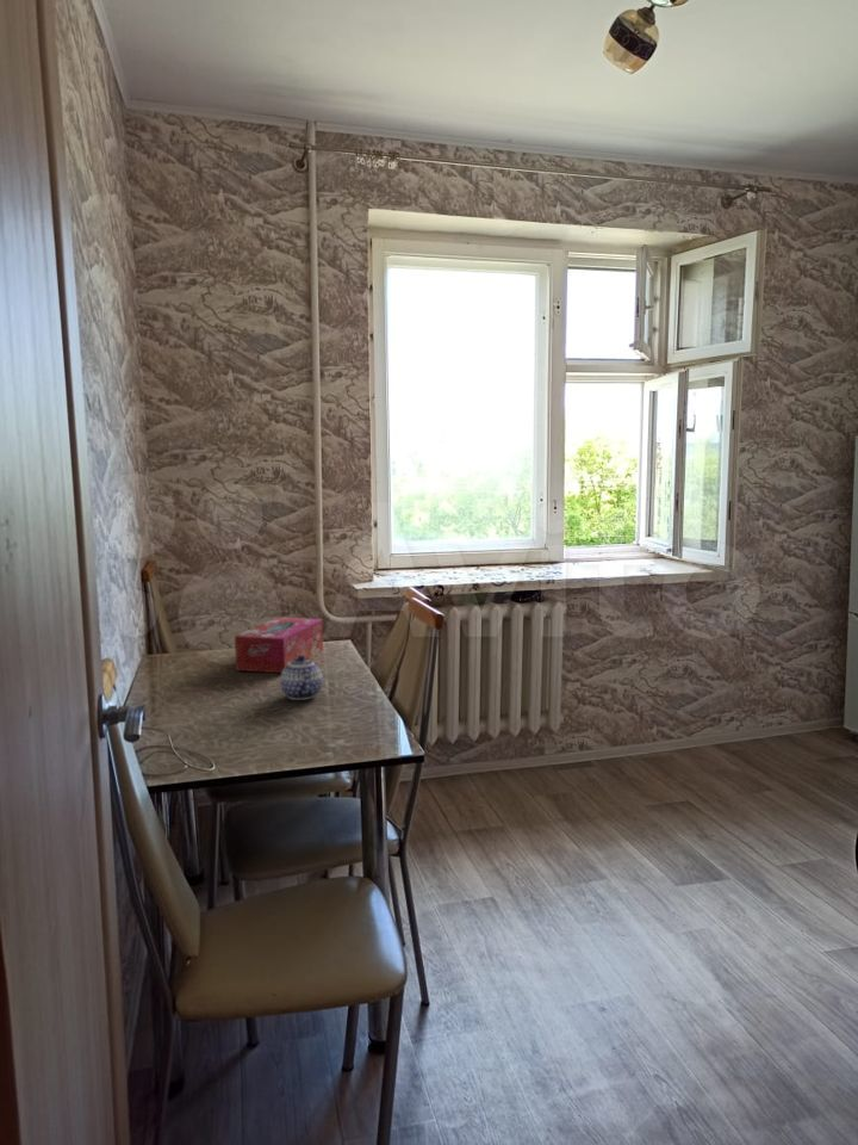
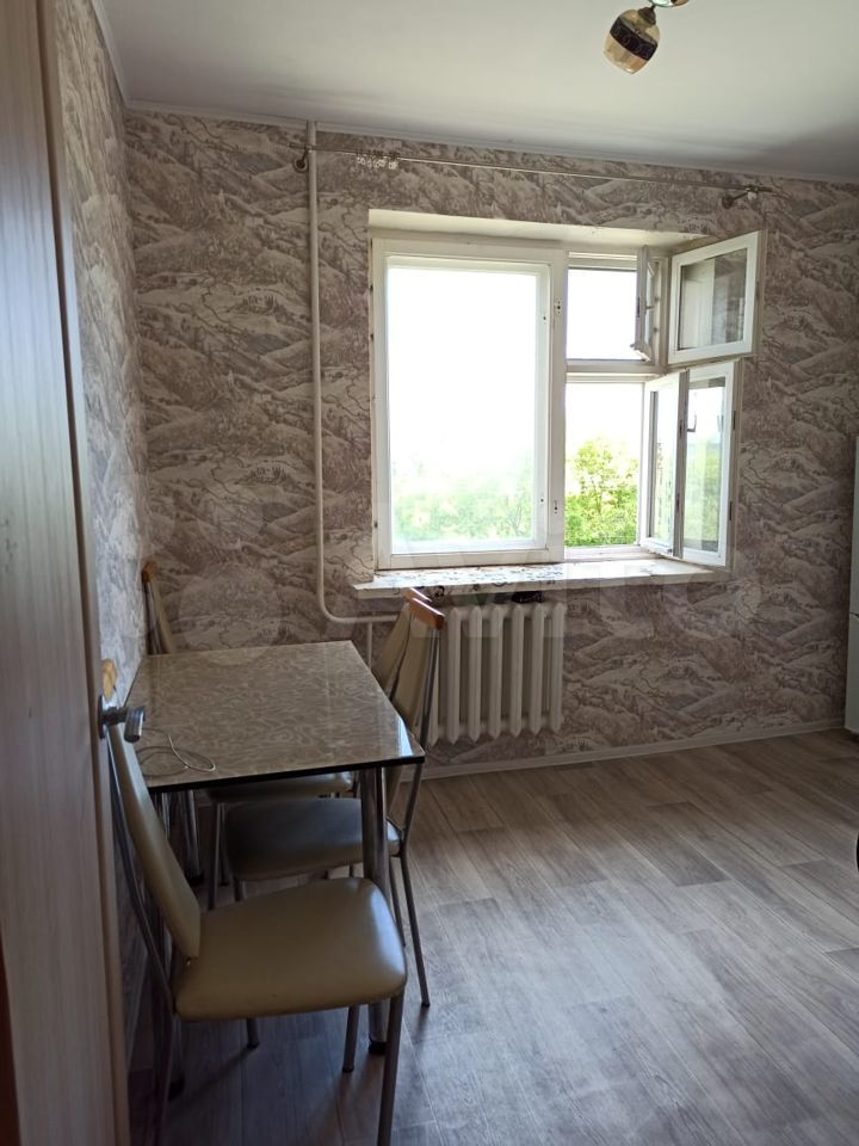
- teapot [279,655,324,701]
- tissue box [234,615,324,674]
